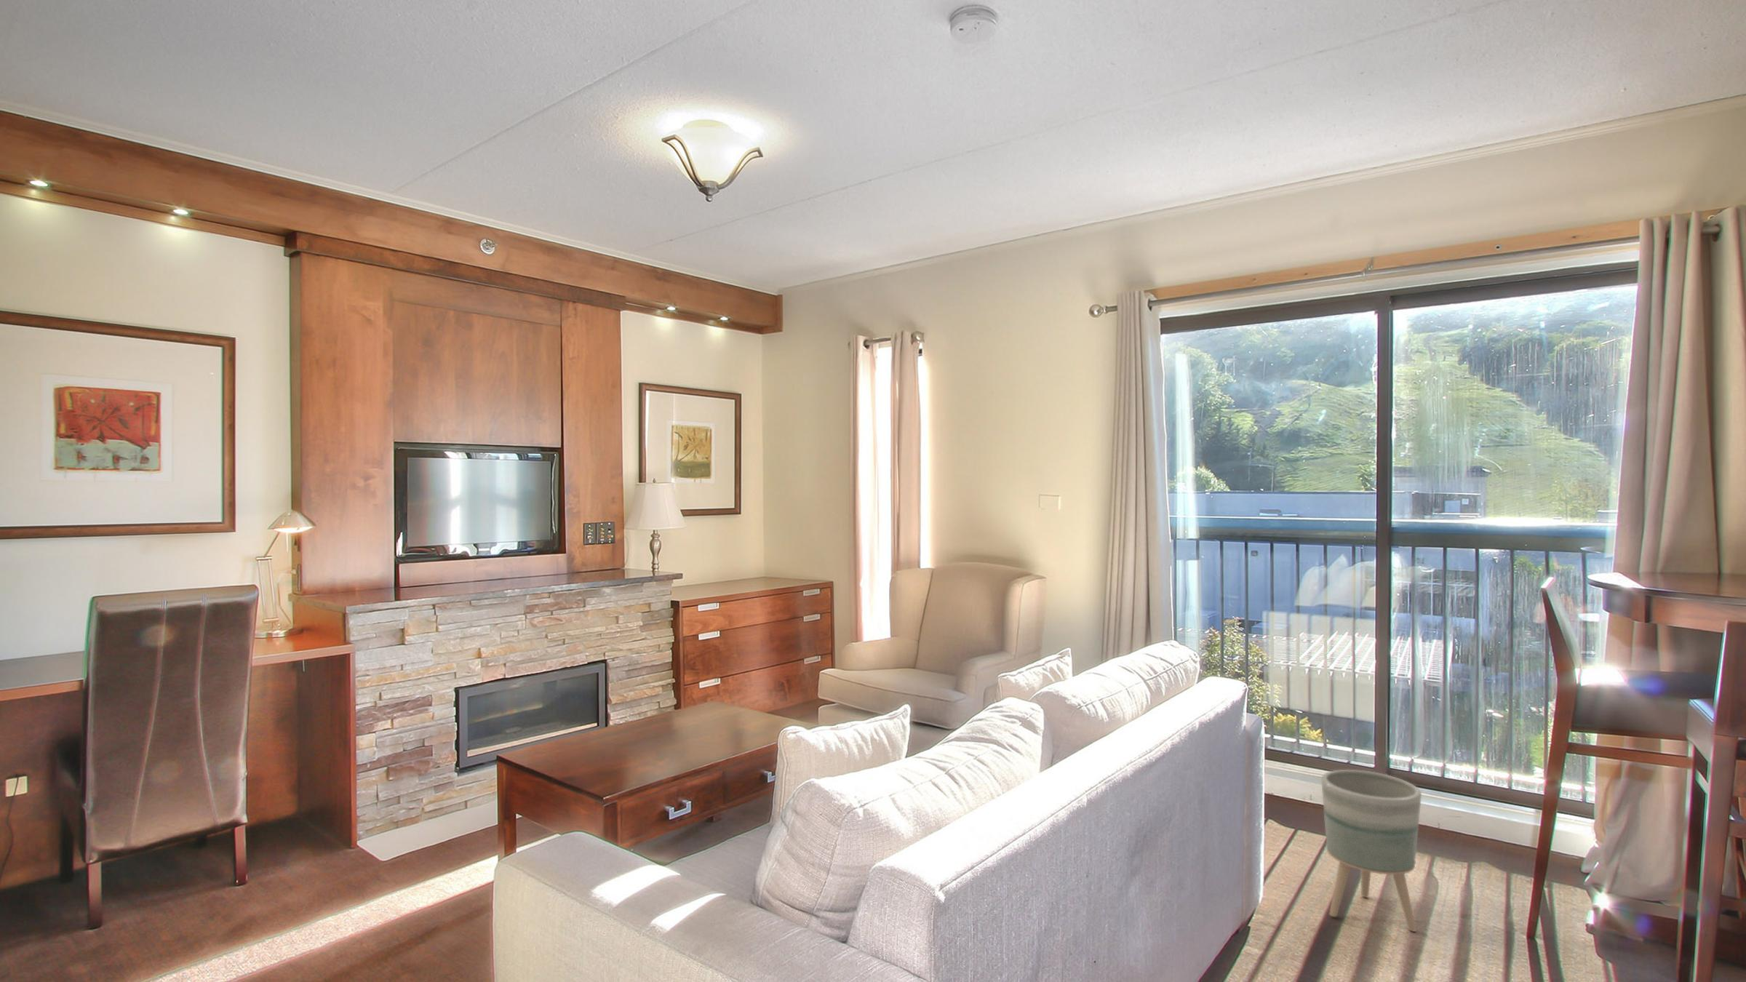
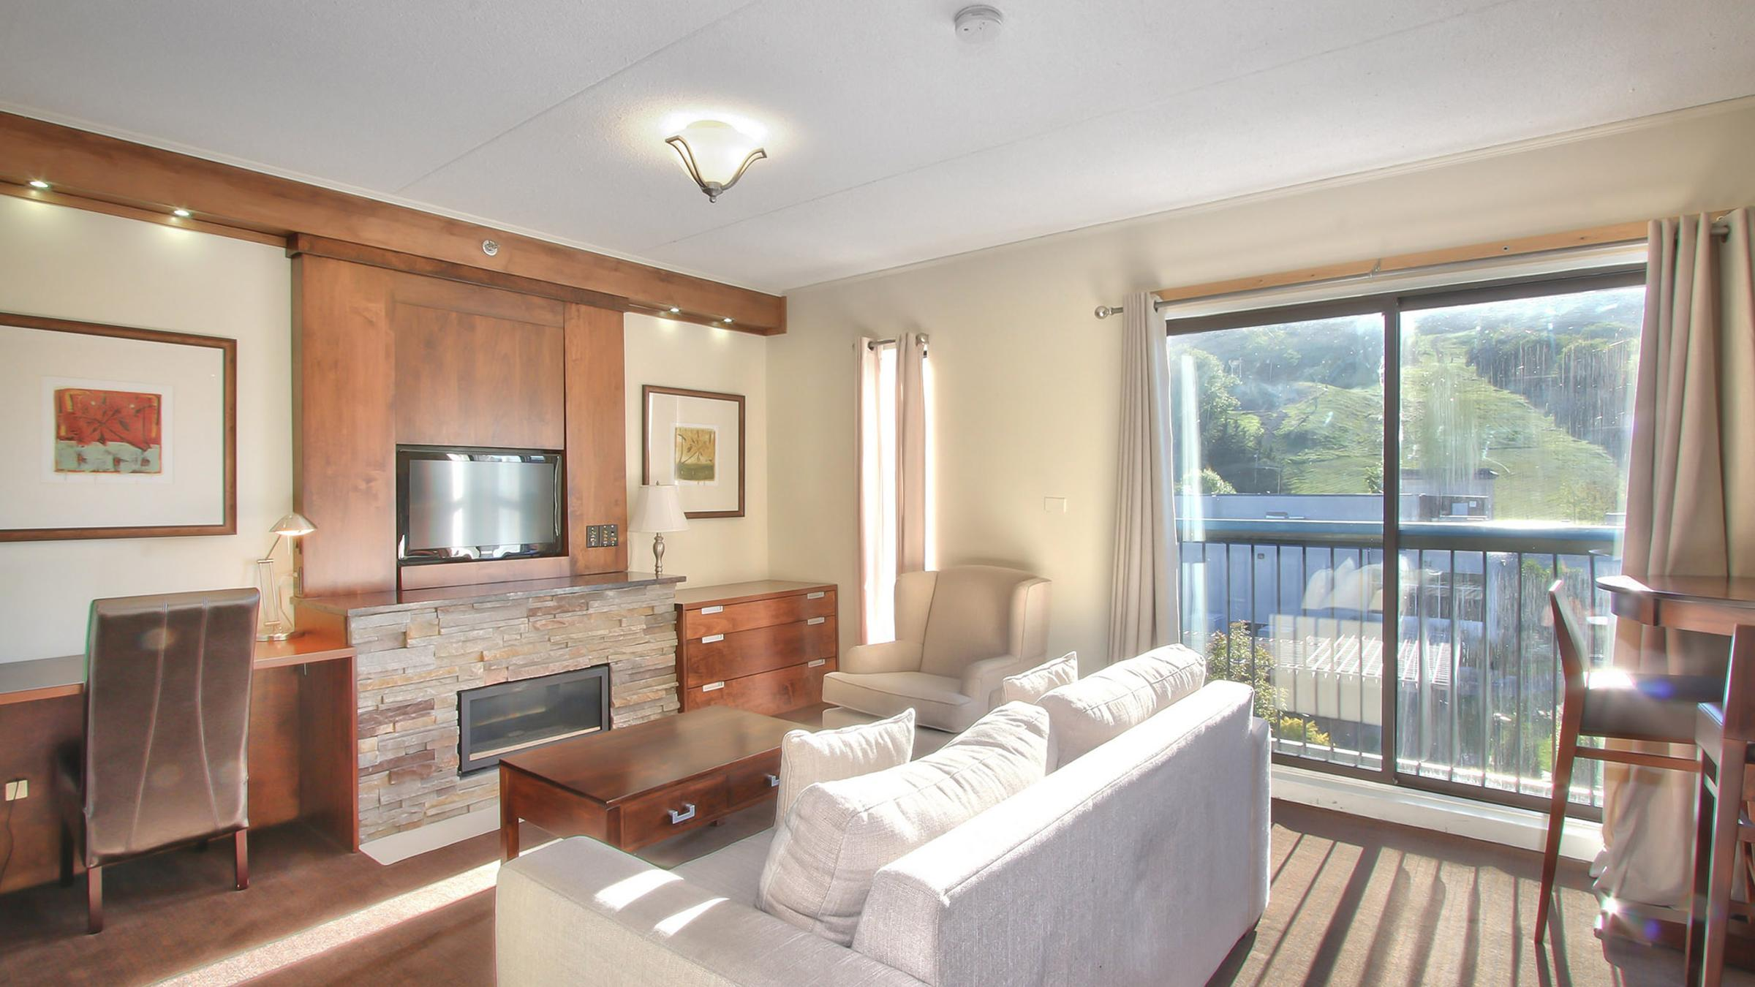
- planter [1320,769,1422,933]
